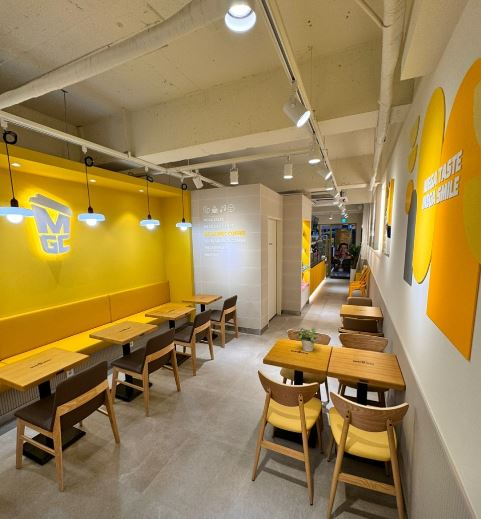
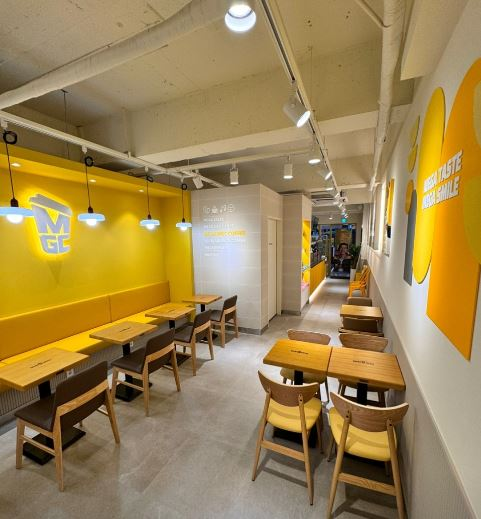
- potted plant [293,326,320,353]
